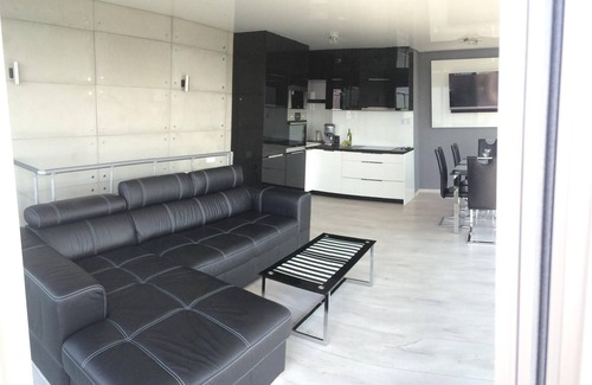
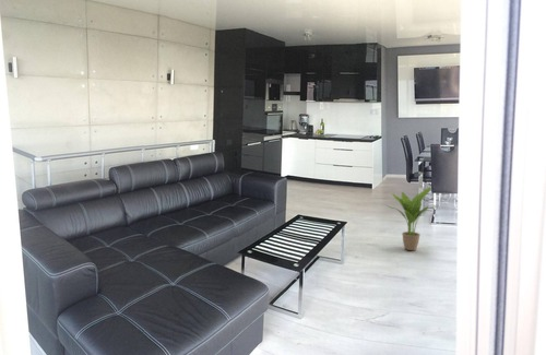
+ potted plant [385,186,439,251]
